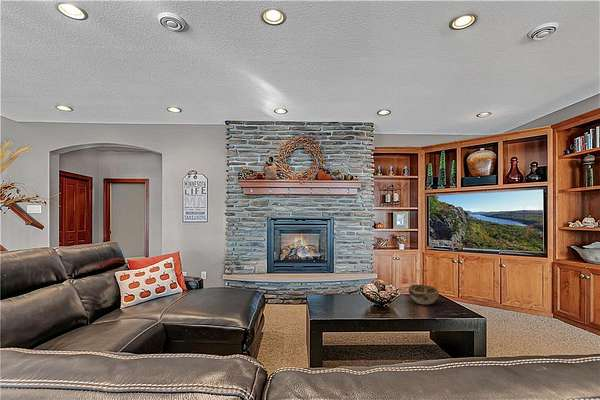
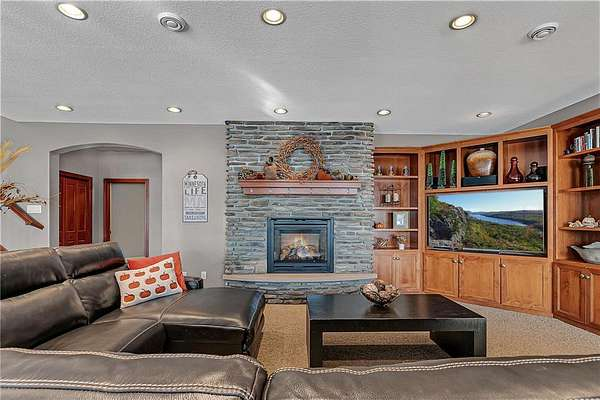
- decorative bowl [407,284,440,305]
